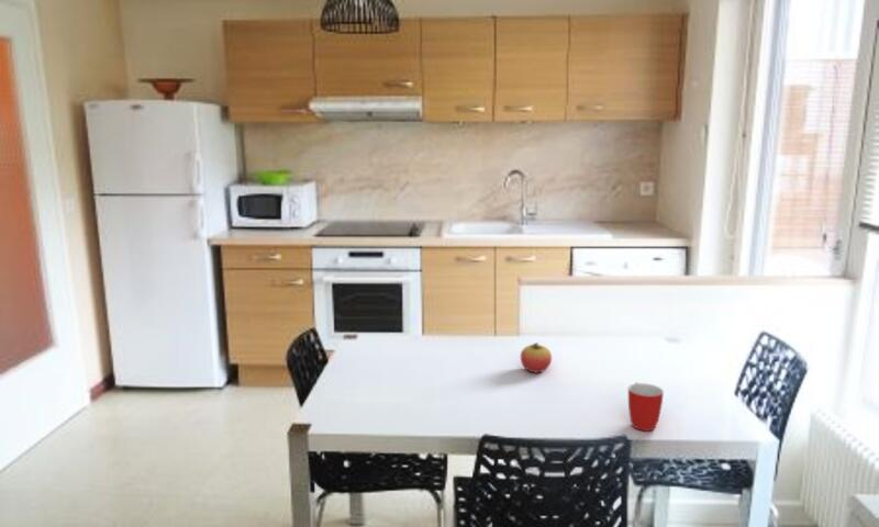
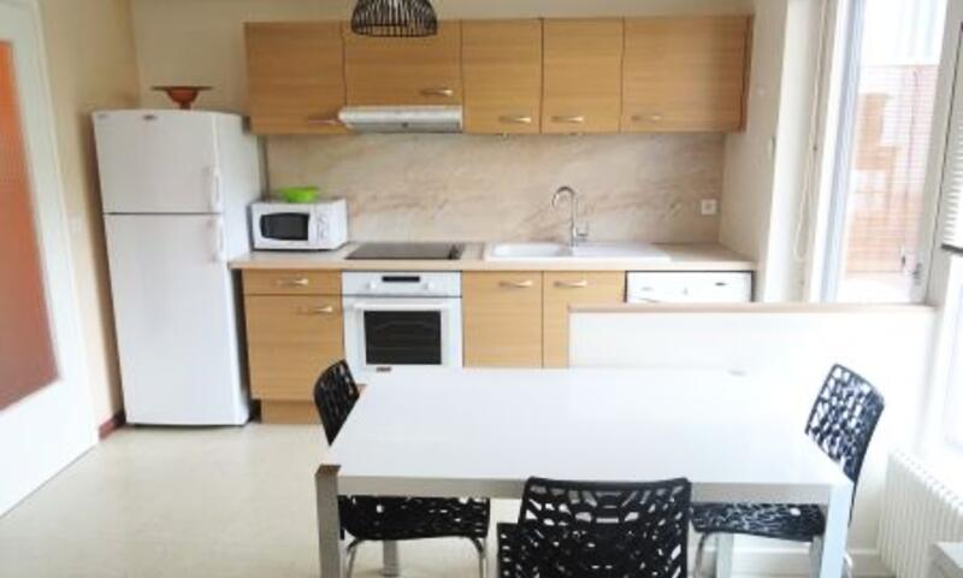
- fruit [520,341,553,373]
- mug [627,382,665,433]
